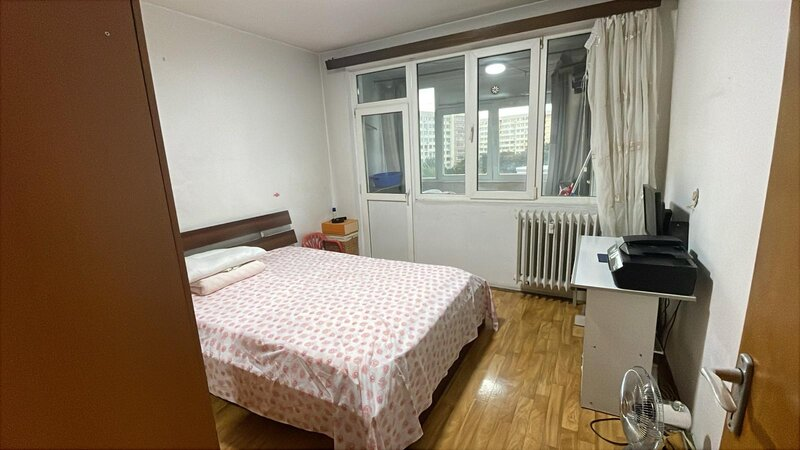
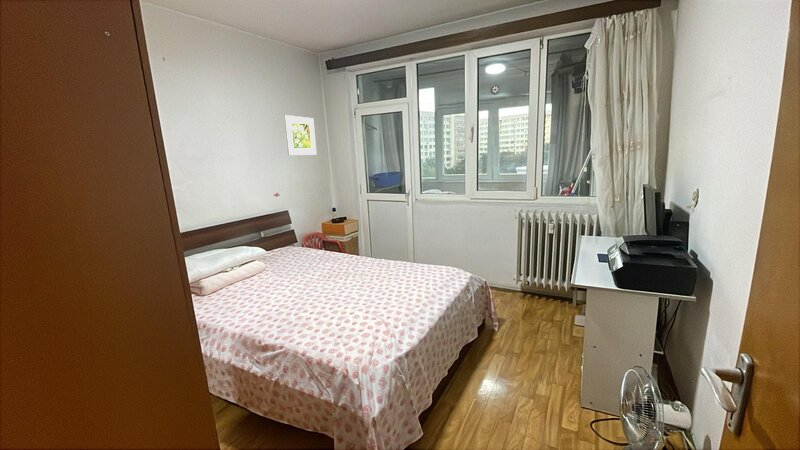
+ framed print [283,114,318,156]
